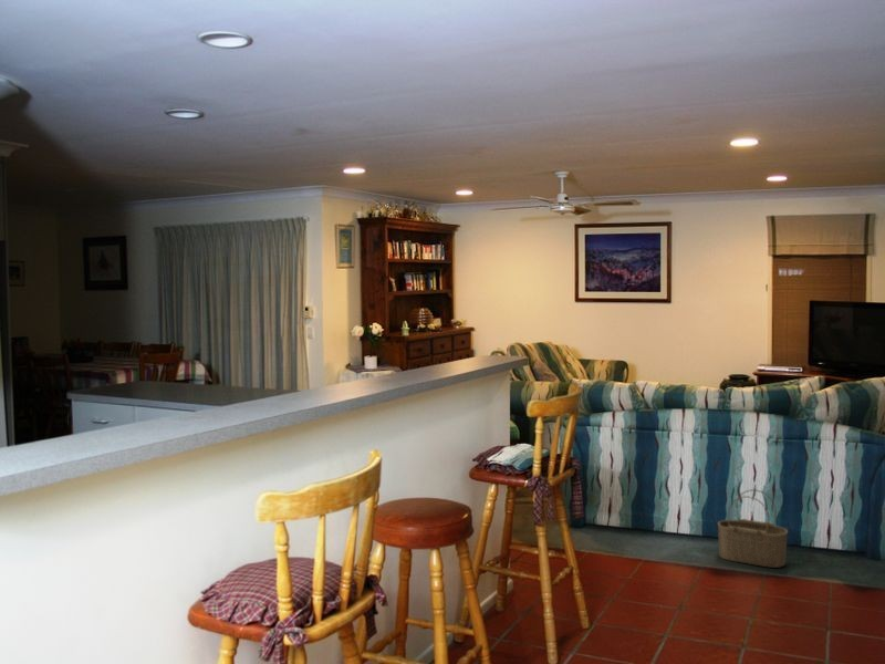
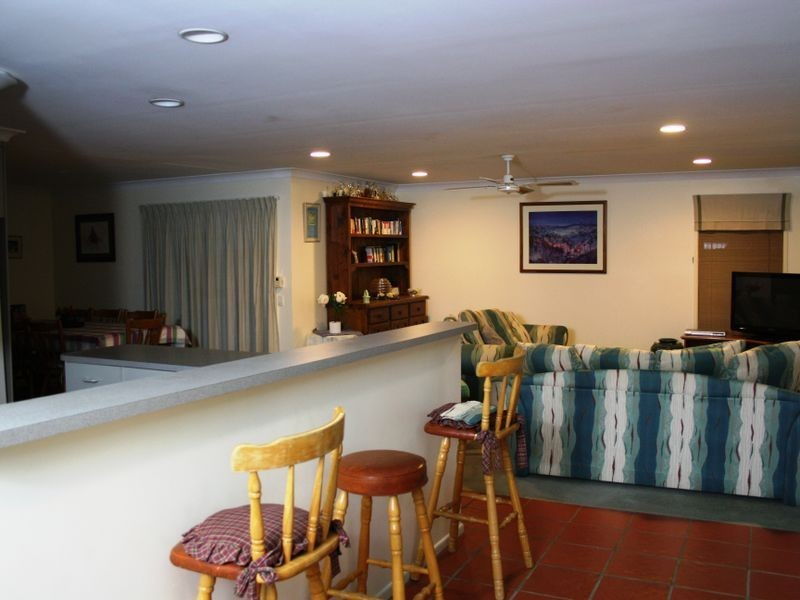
- wicker basket [717,488,789,569]
